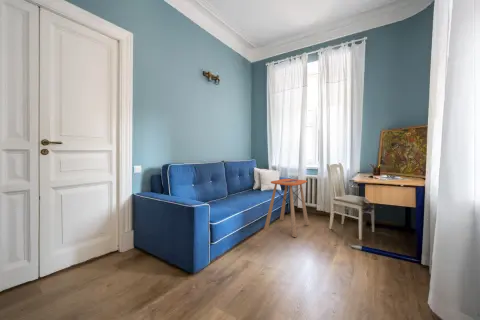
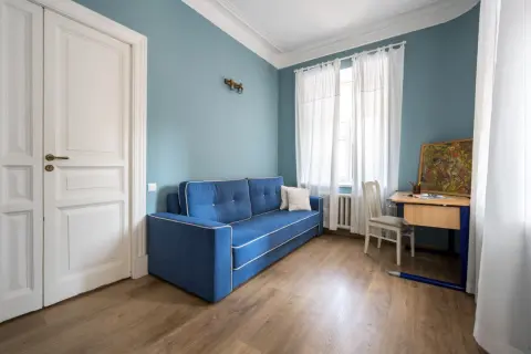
- side table [263,178,310,238]
